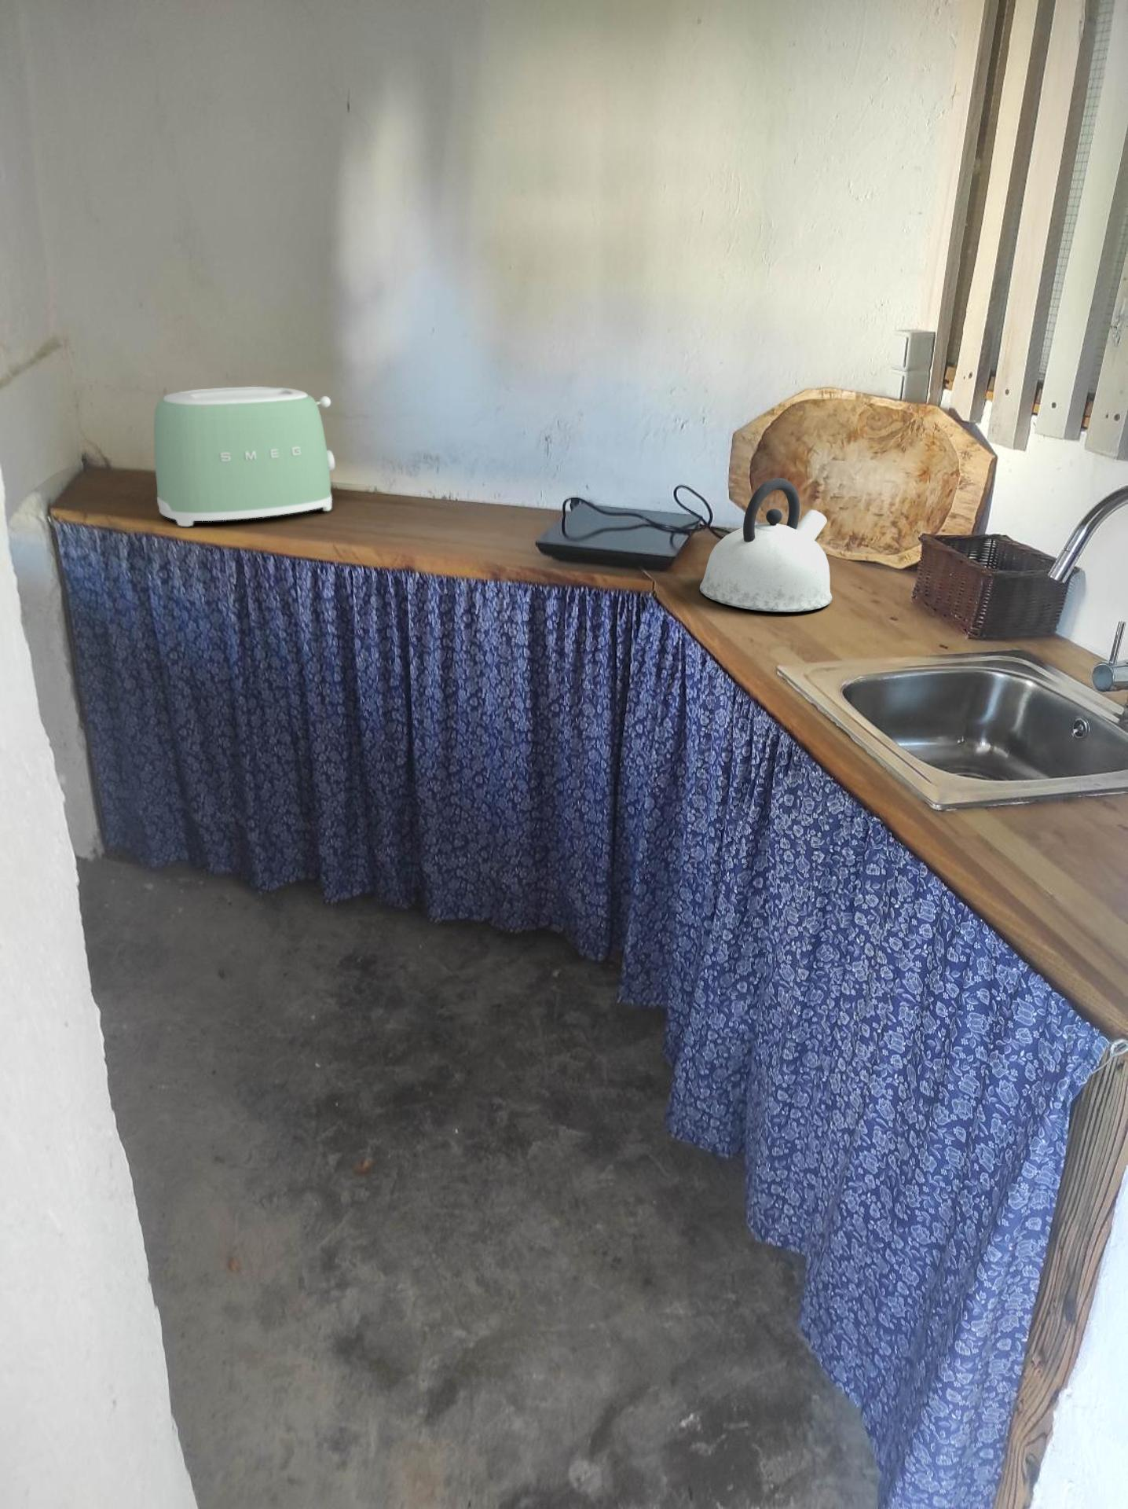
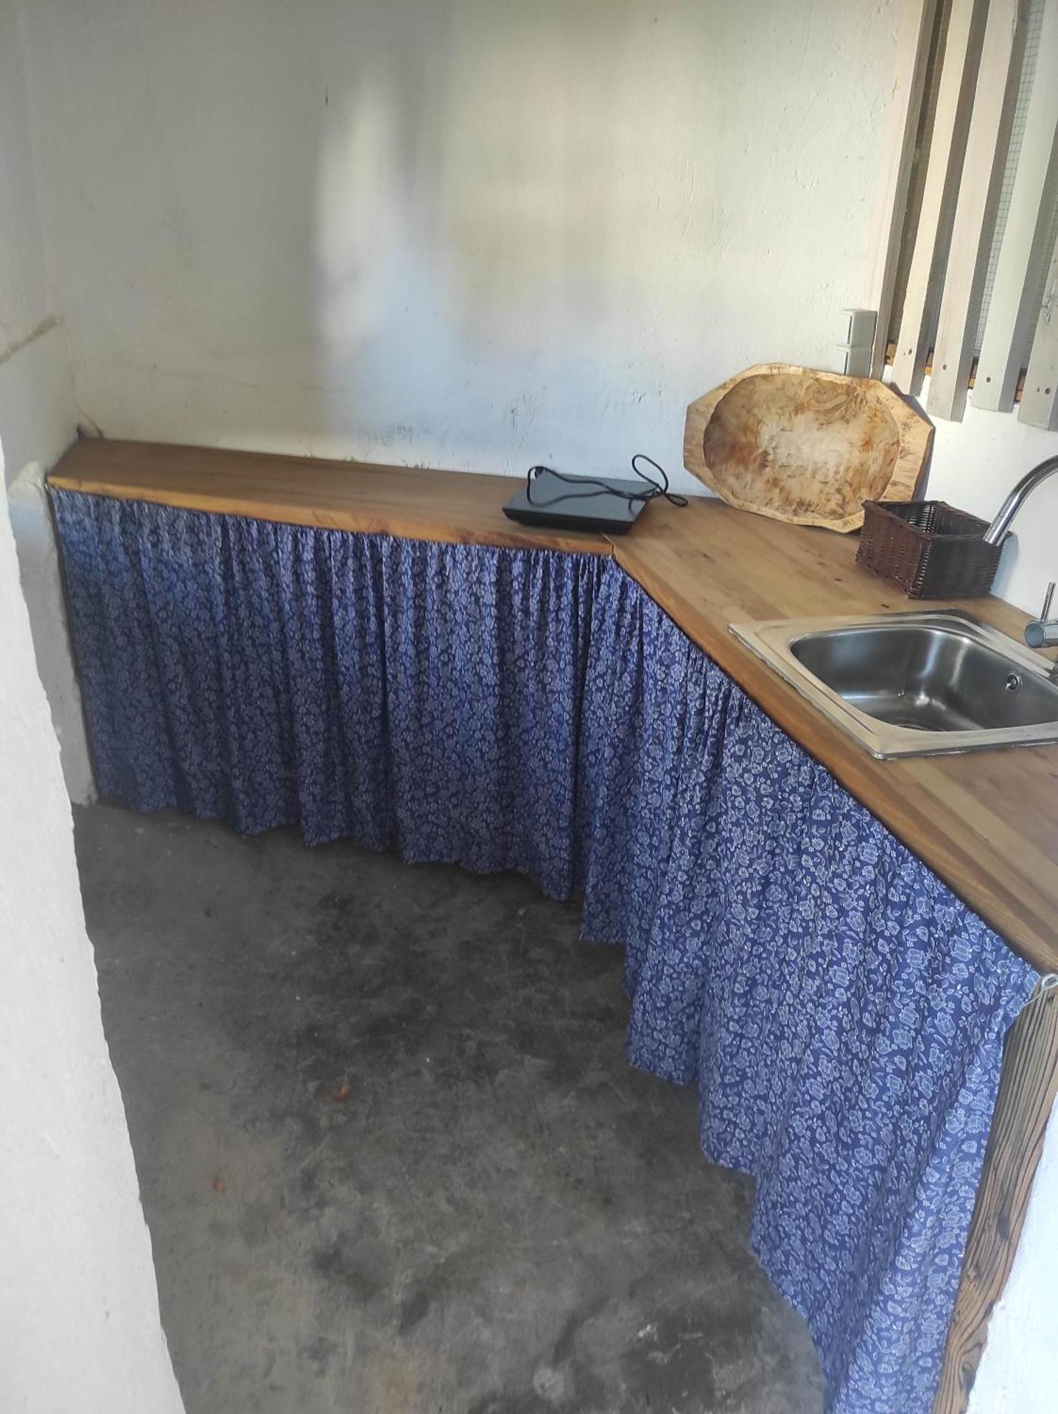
- kettle [699,477,833,613]
- toaster [153,386,335,527]
